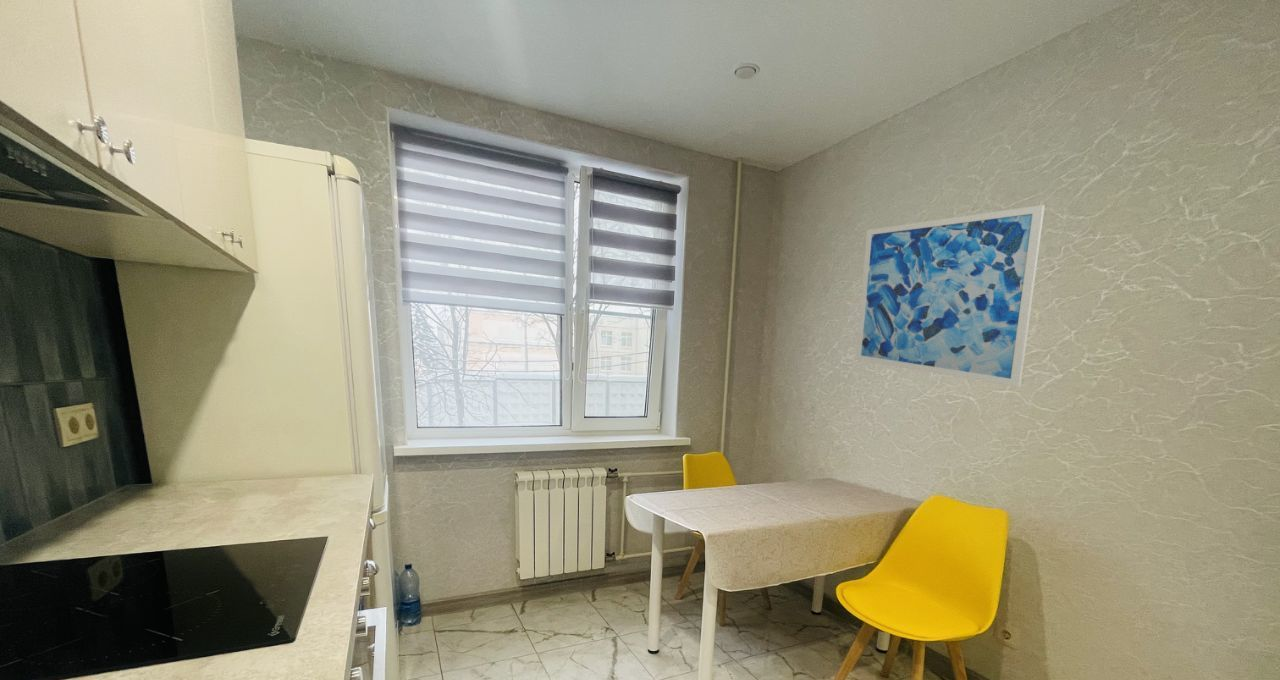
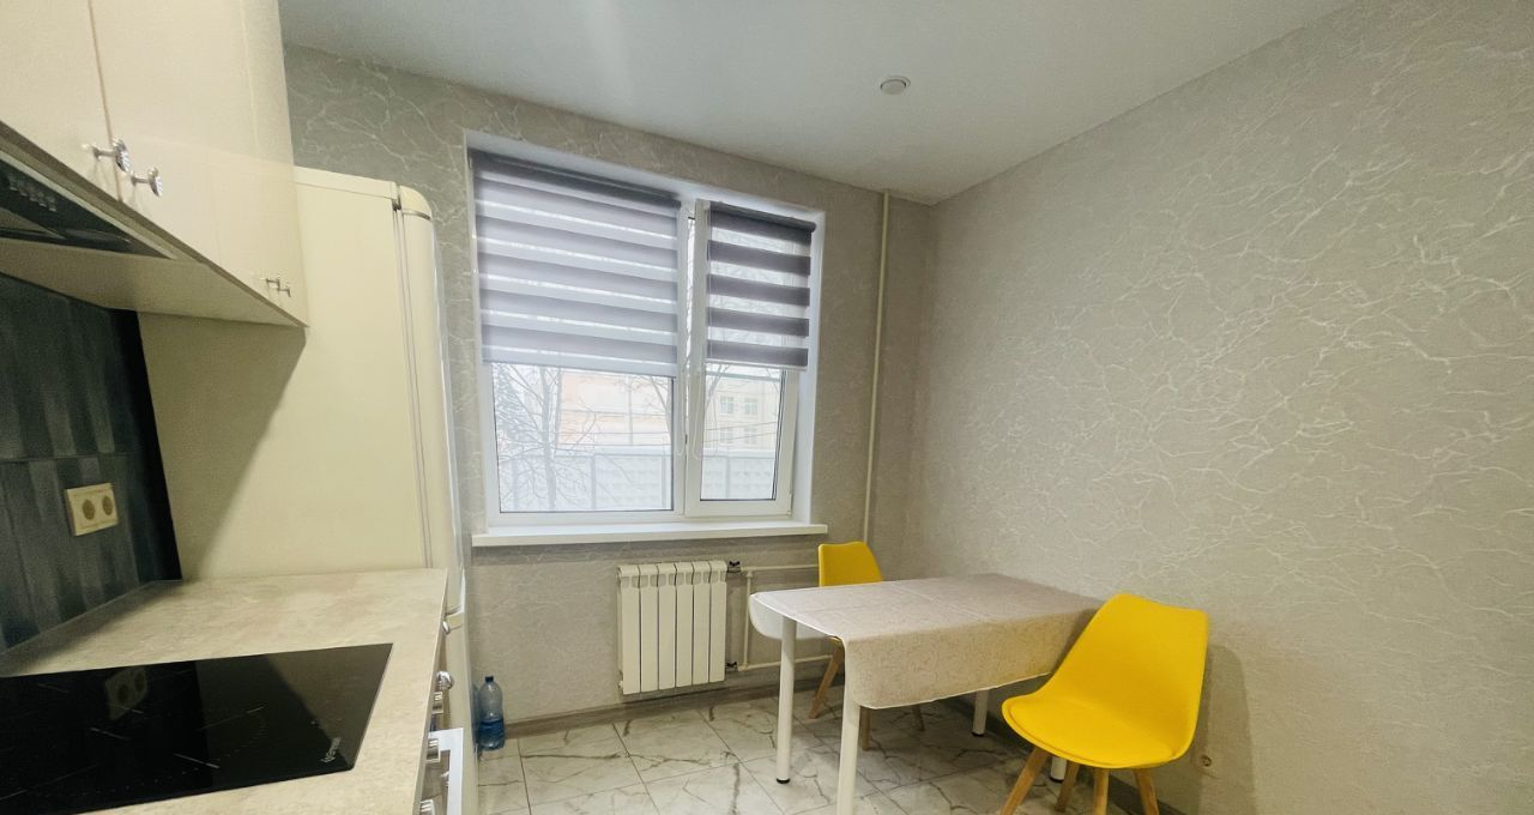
- wall art [855,204,1046,388]
